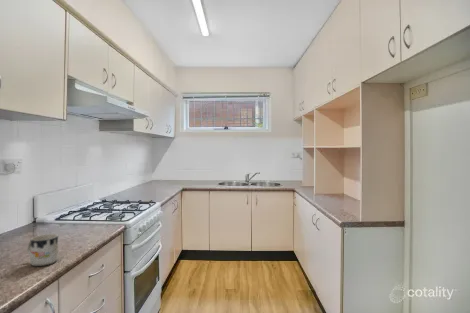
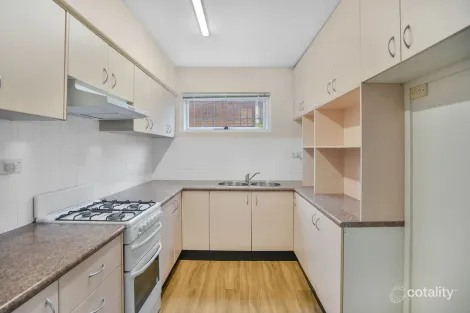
- mug [26,233,60,267]
